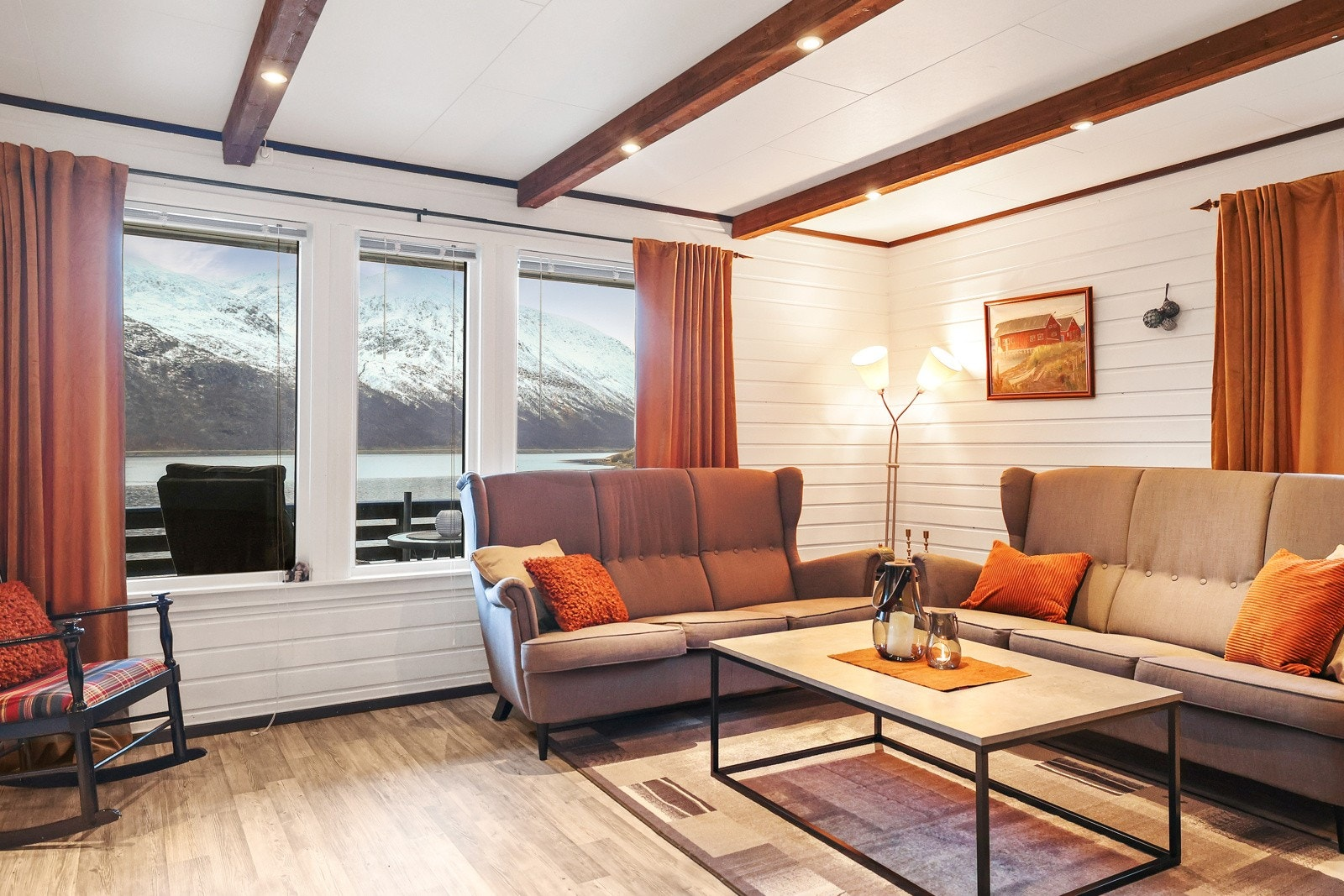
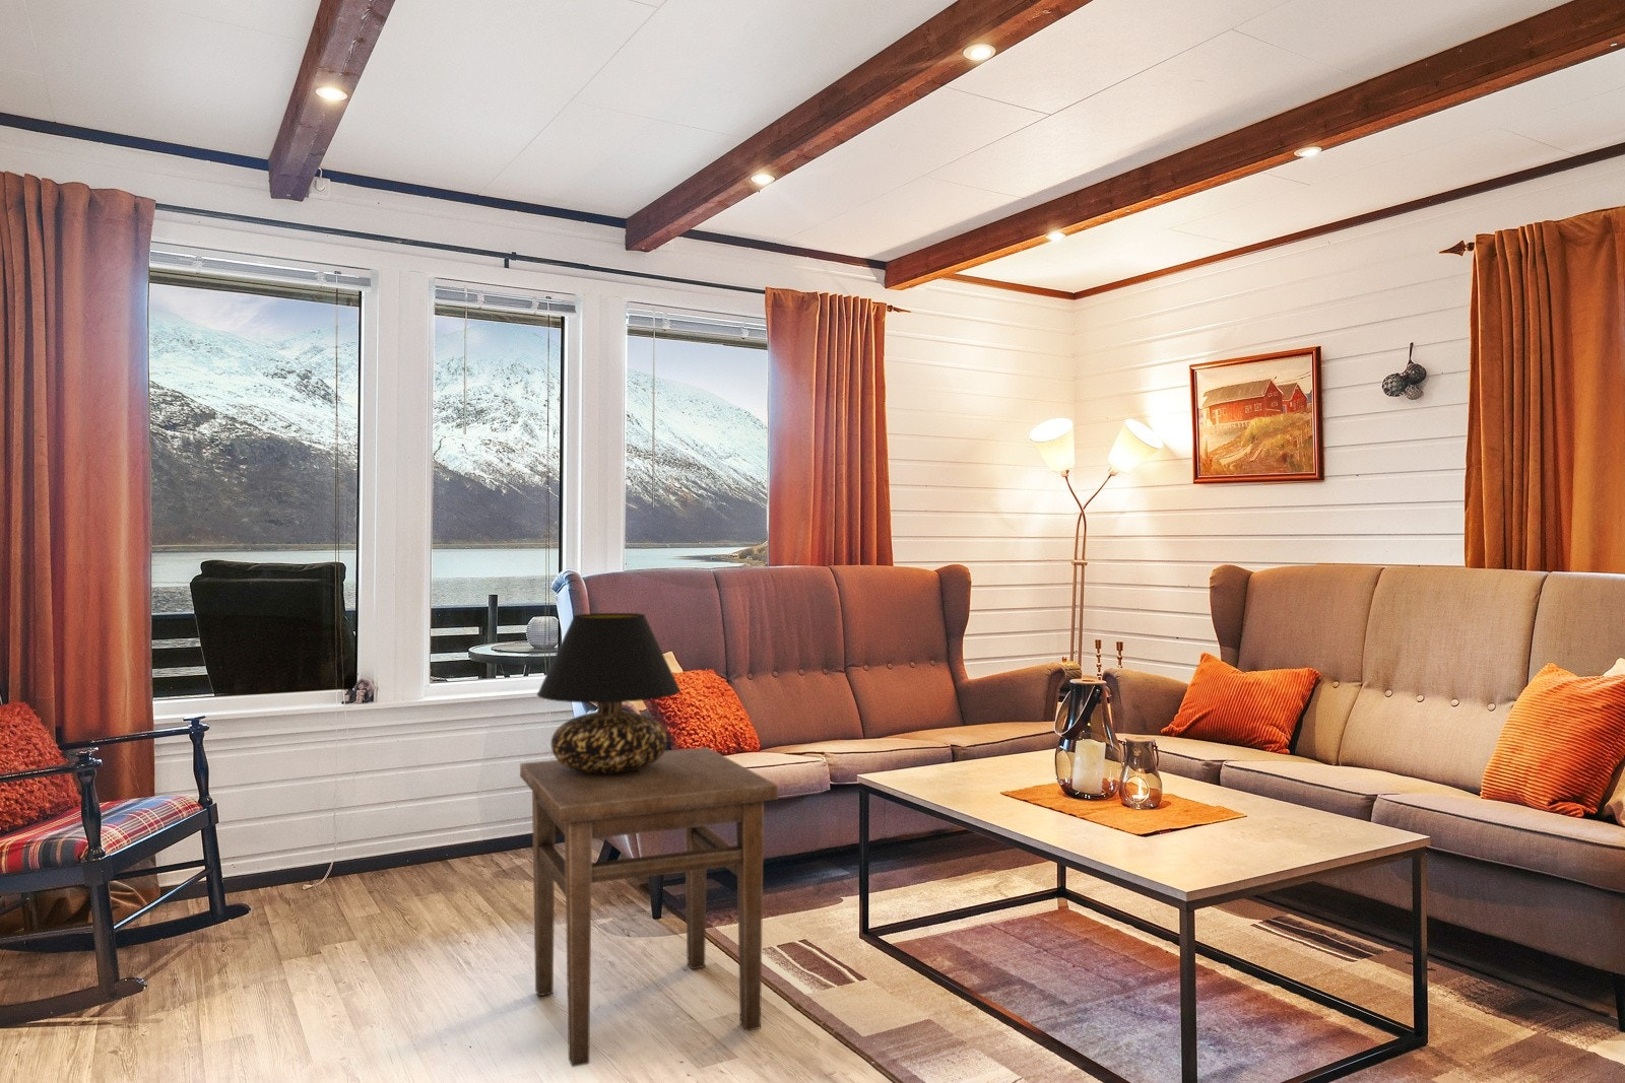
+ table lamp [537,612,682,774]
+ side table [519,746,779,1067]
